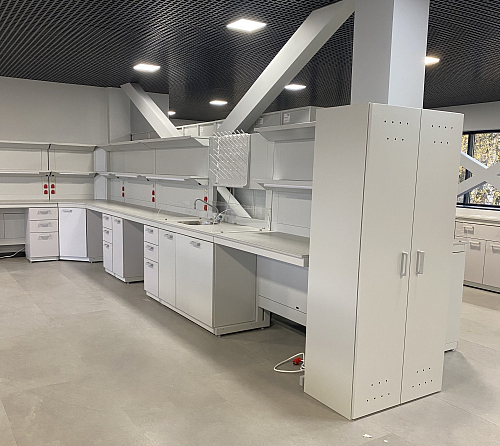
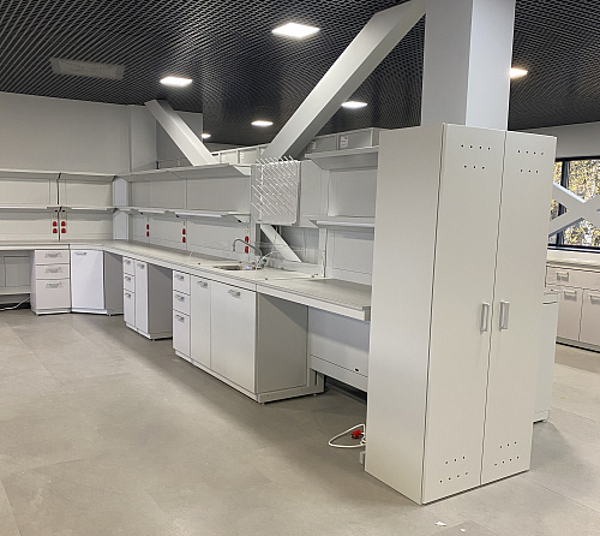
+ ceiling vent [48,56,126,81]
